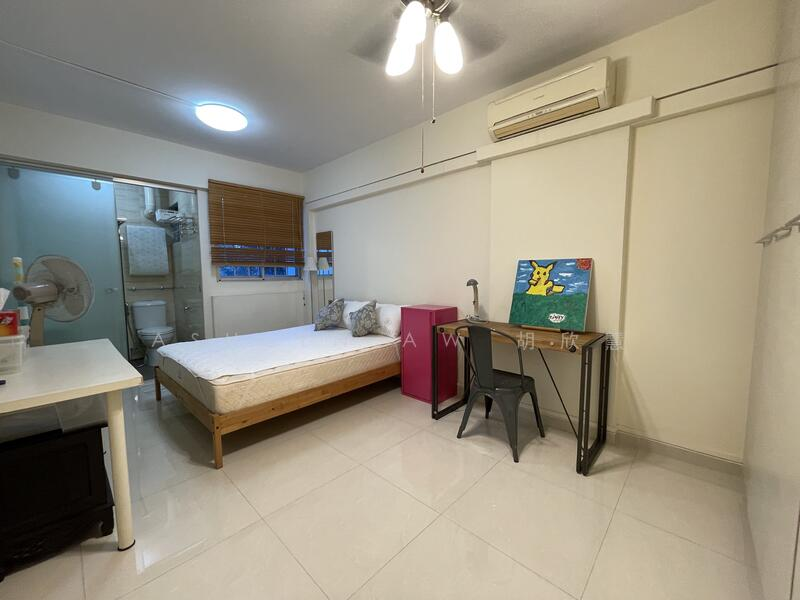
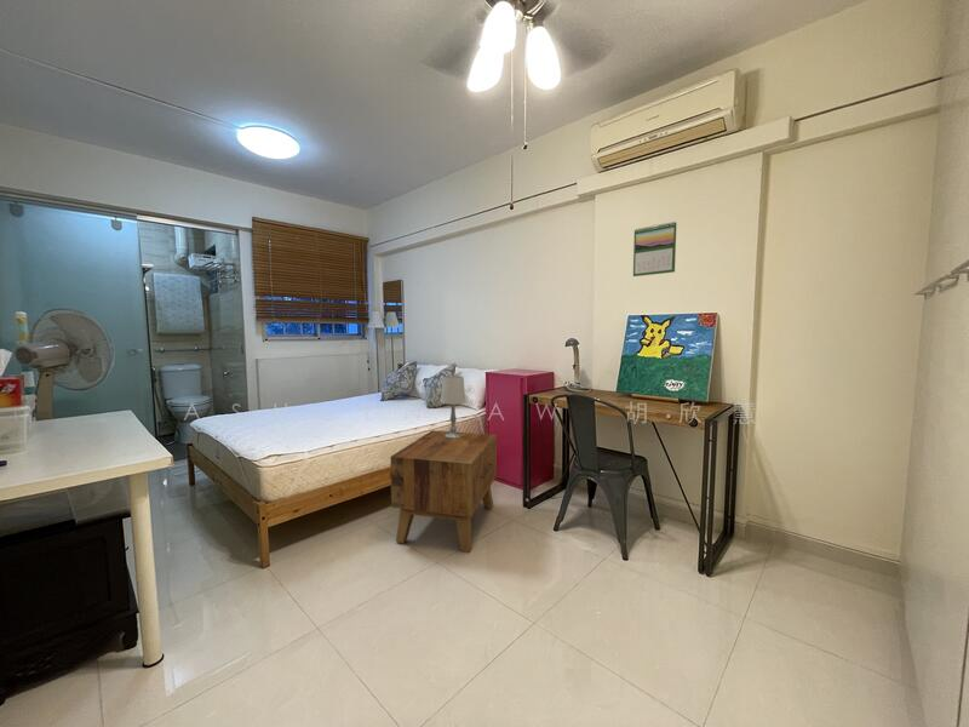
+ table lamp [440,374,466,439]
+ side table [389,429,498,554]
+ calendar [632,221,678,277]
